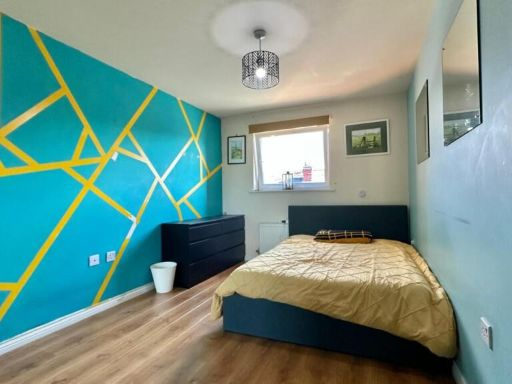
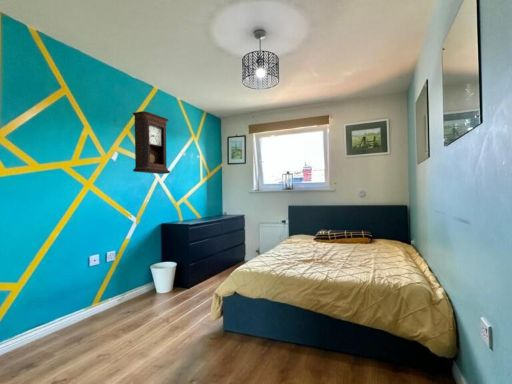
+ pendulum clock [132,110,171,175]
